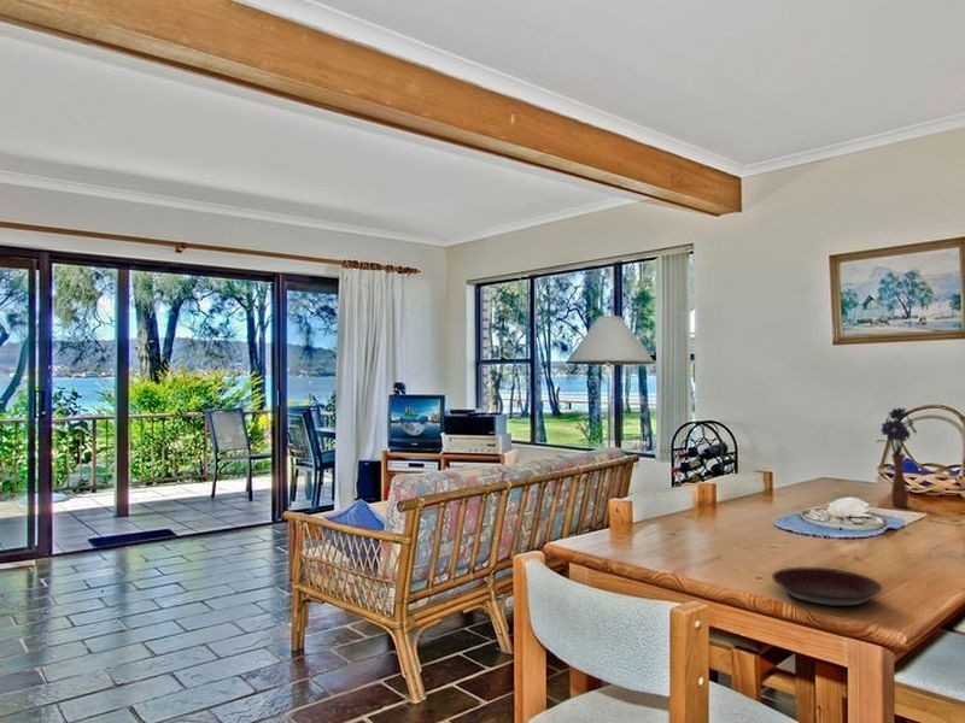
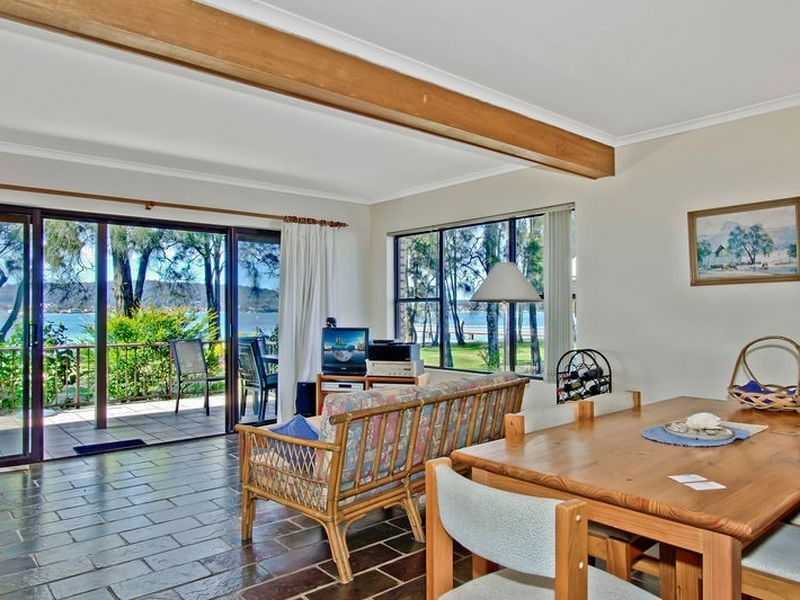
- plate [771,566,883,607]
- flower arrangement [875,406,918,509]
